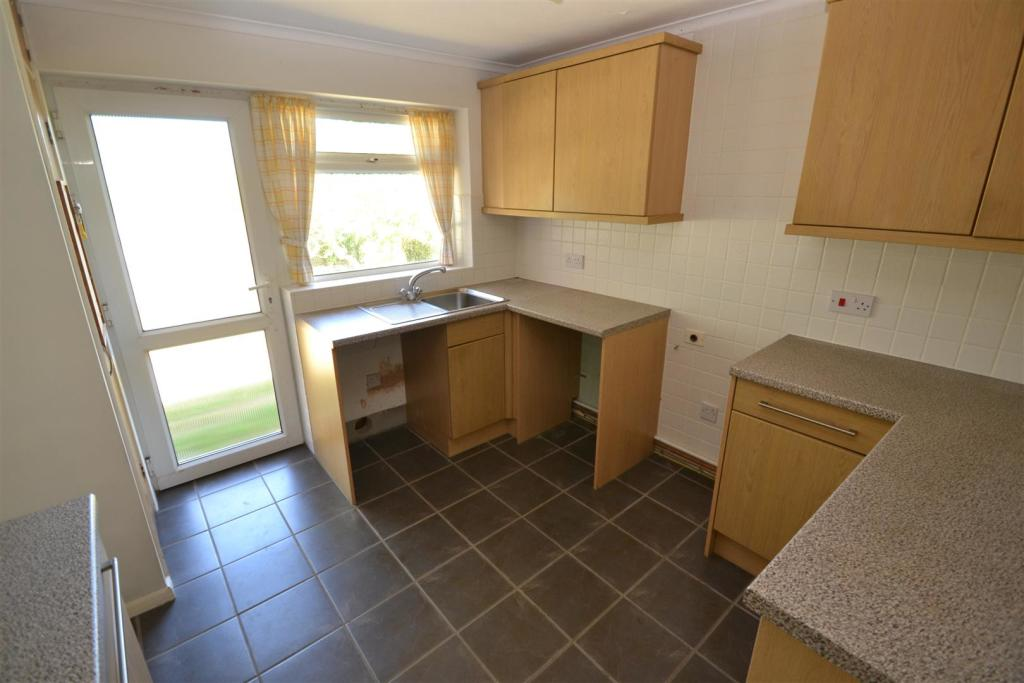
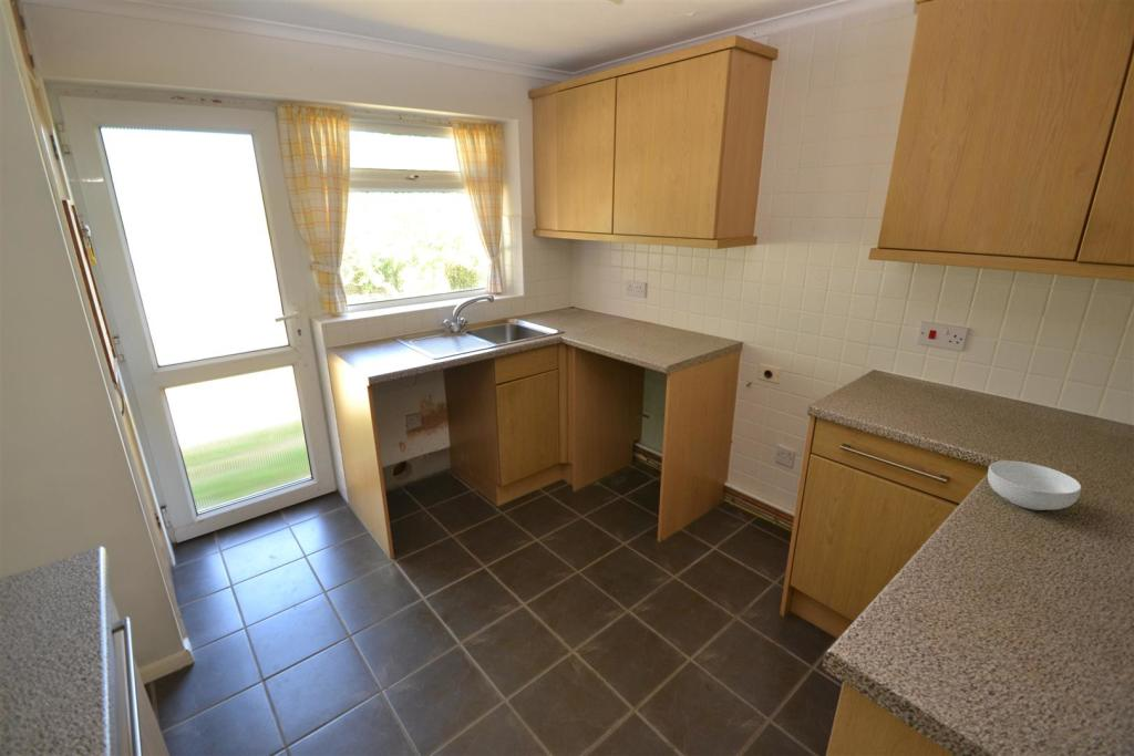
+ cereal bowl [987,459,1082,511]
